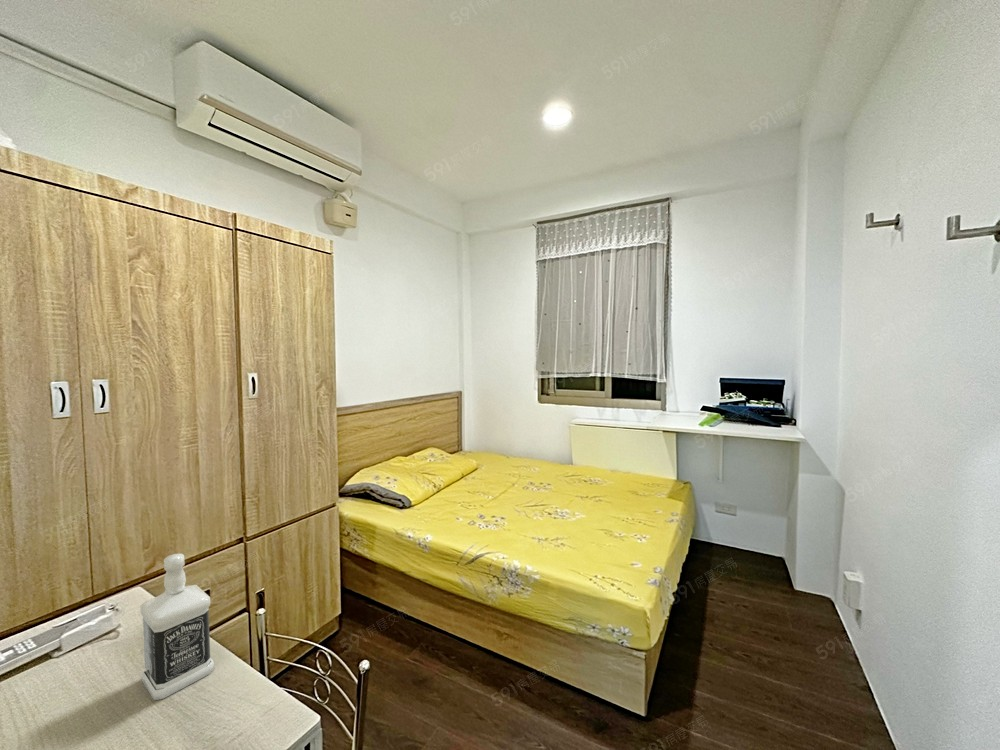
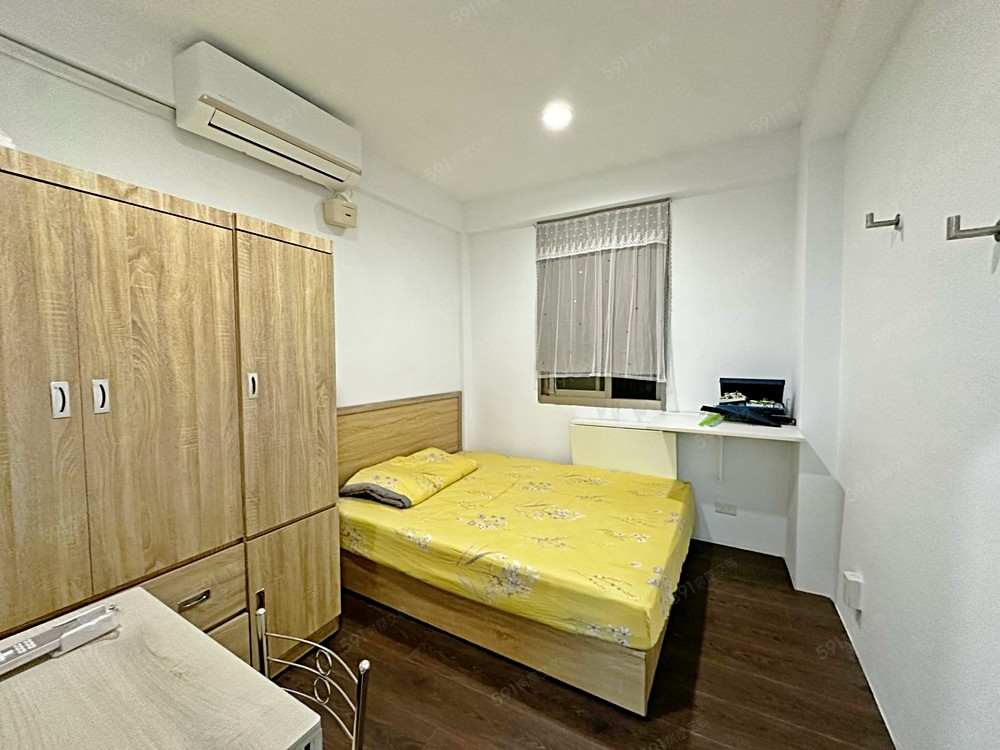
- bottle [139,553,215,701]
